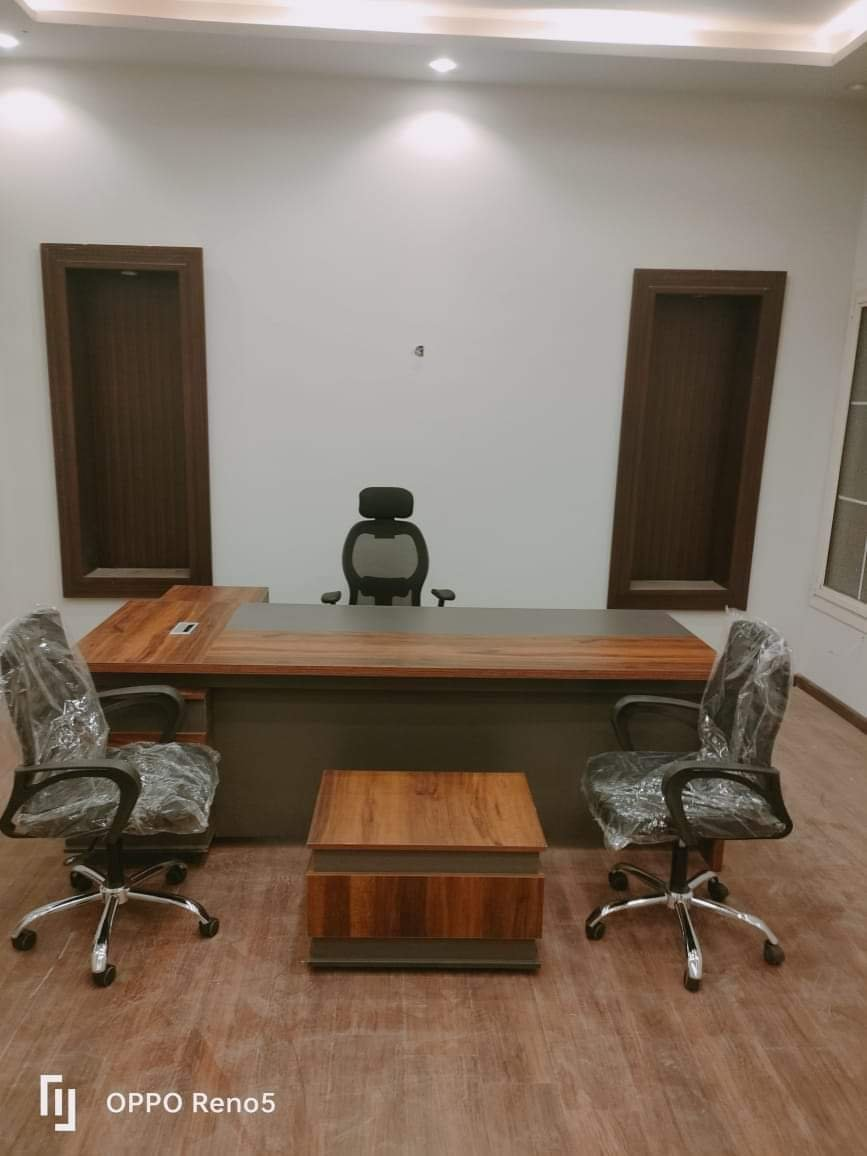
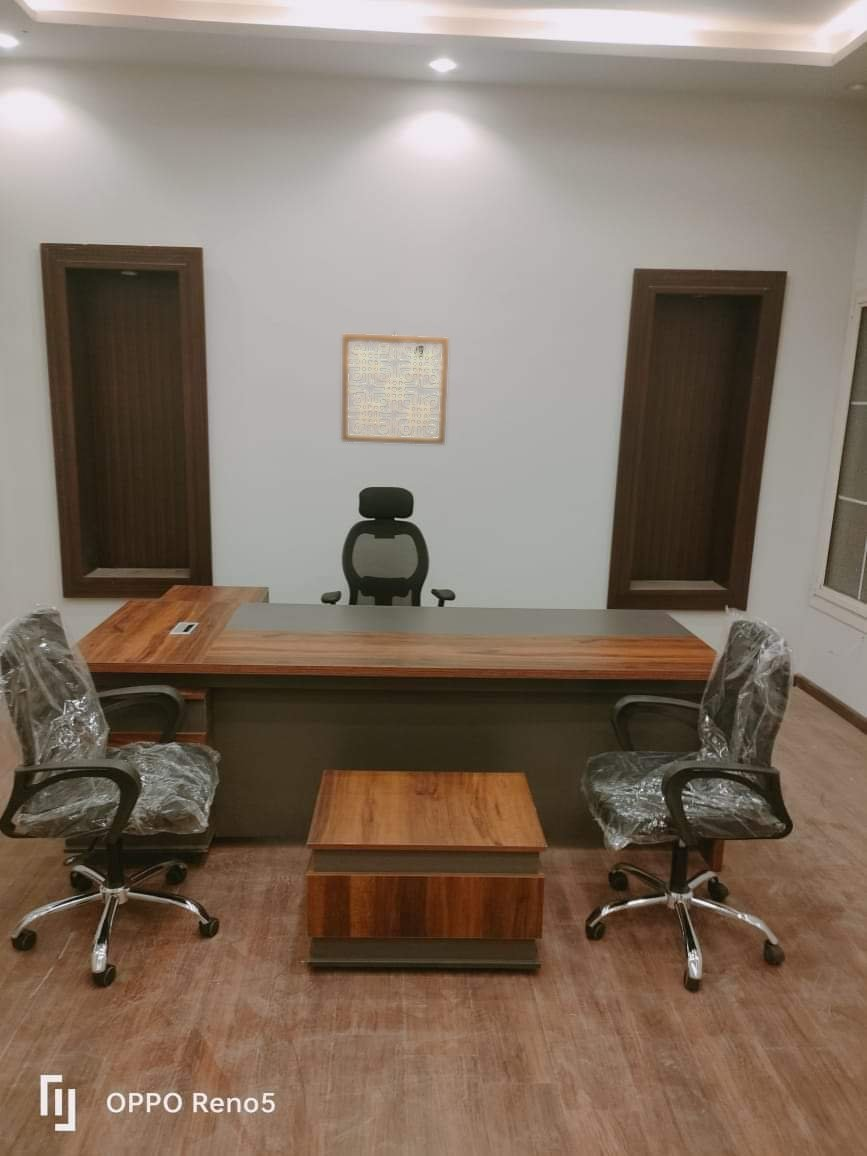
+ wall art [340,331,450,446]
